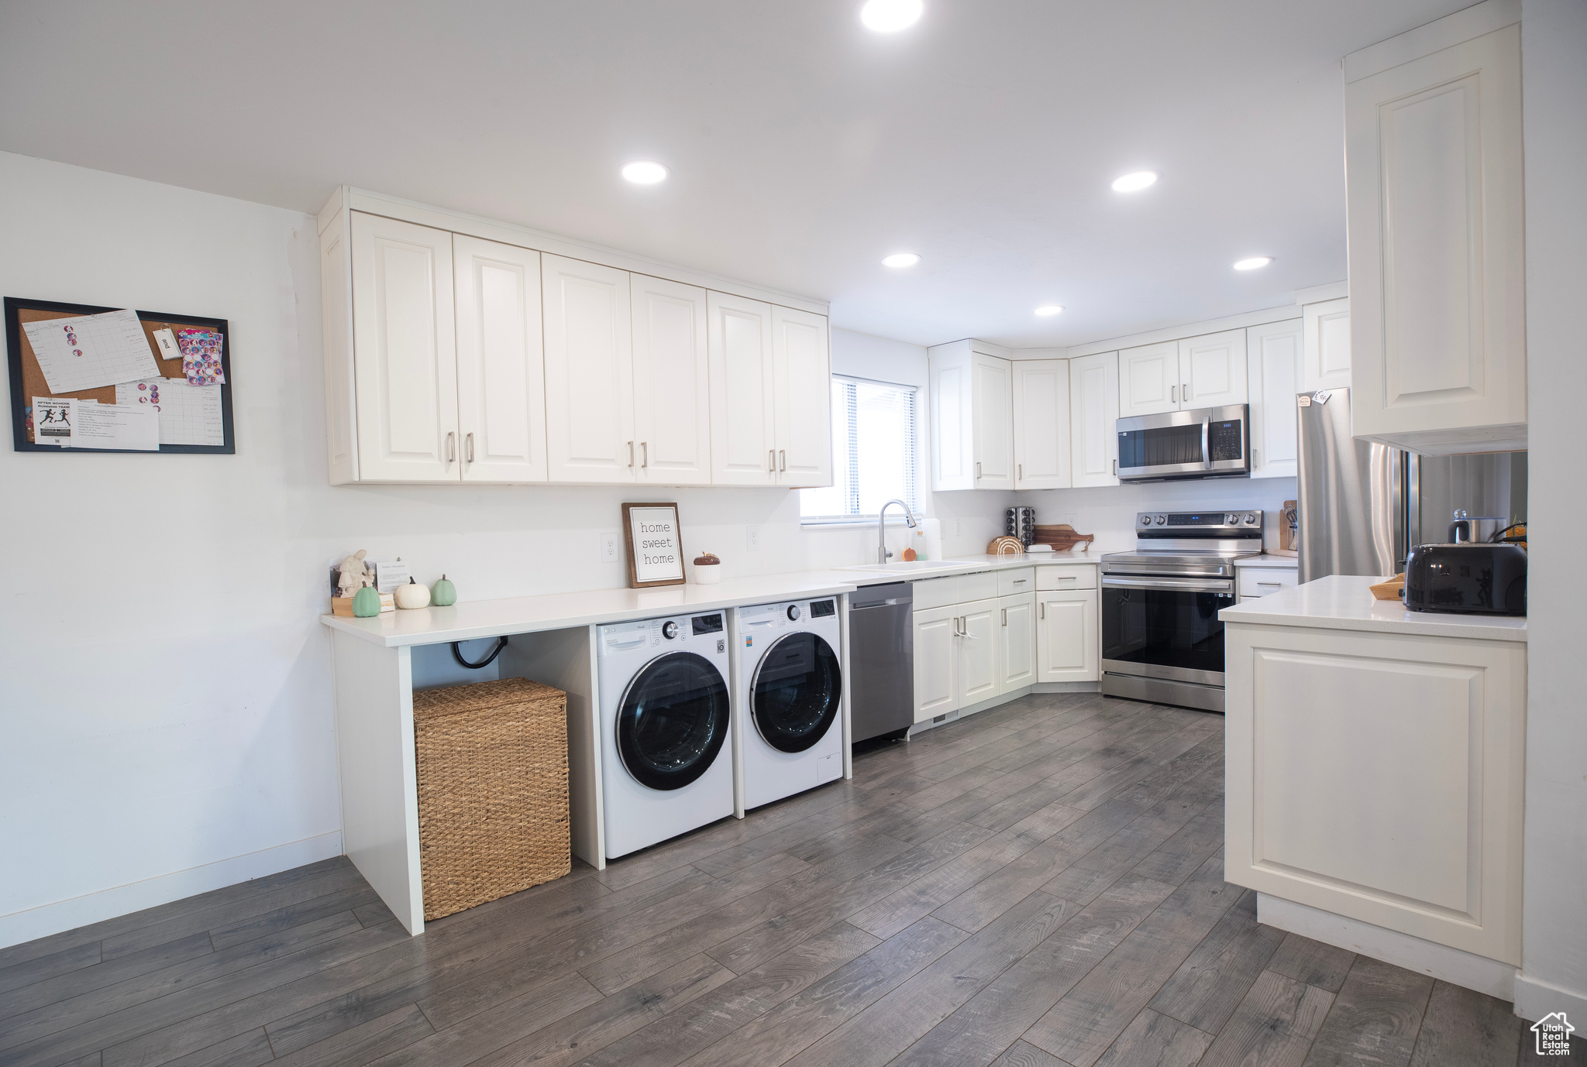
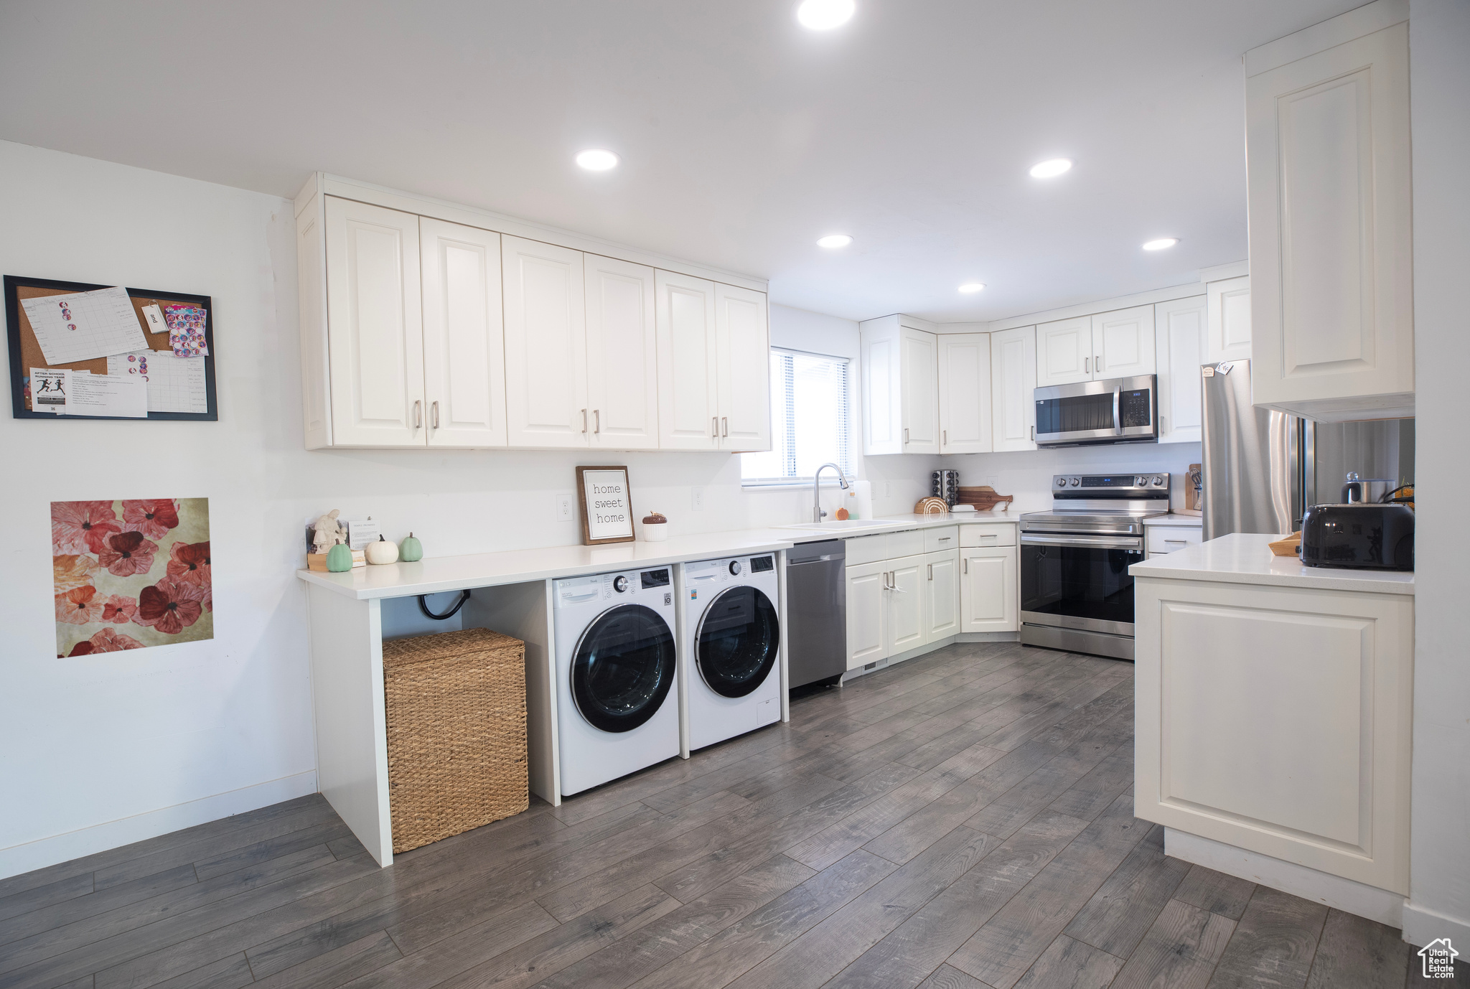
+ wall art [50,497,214,660]
